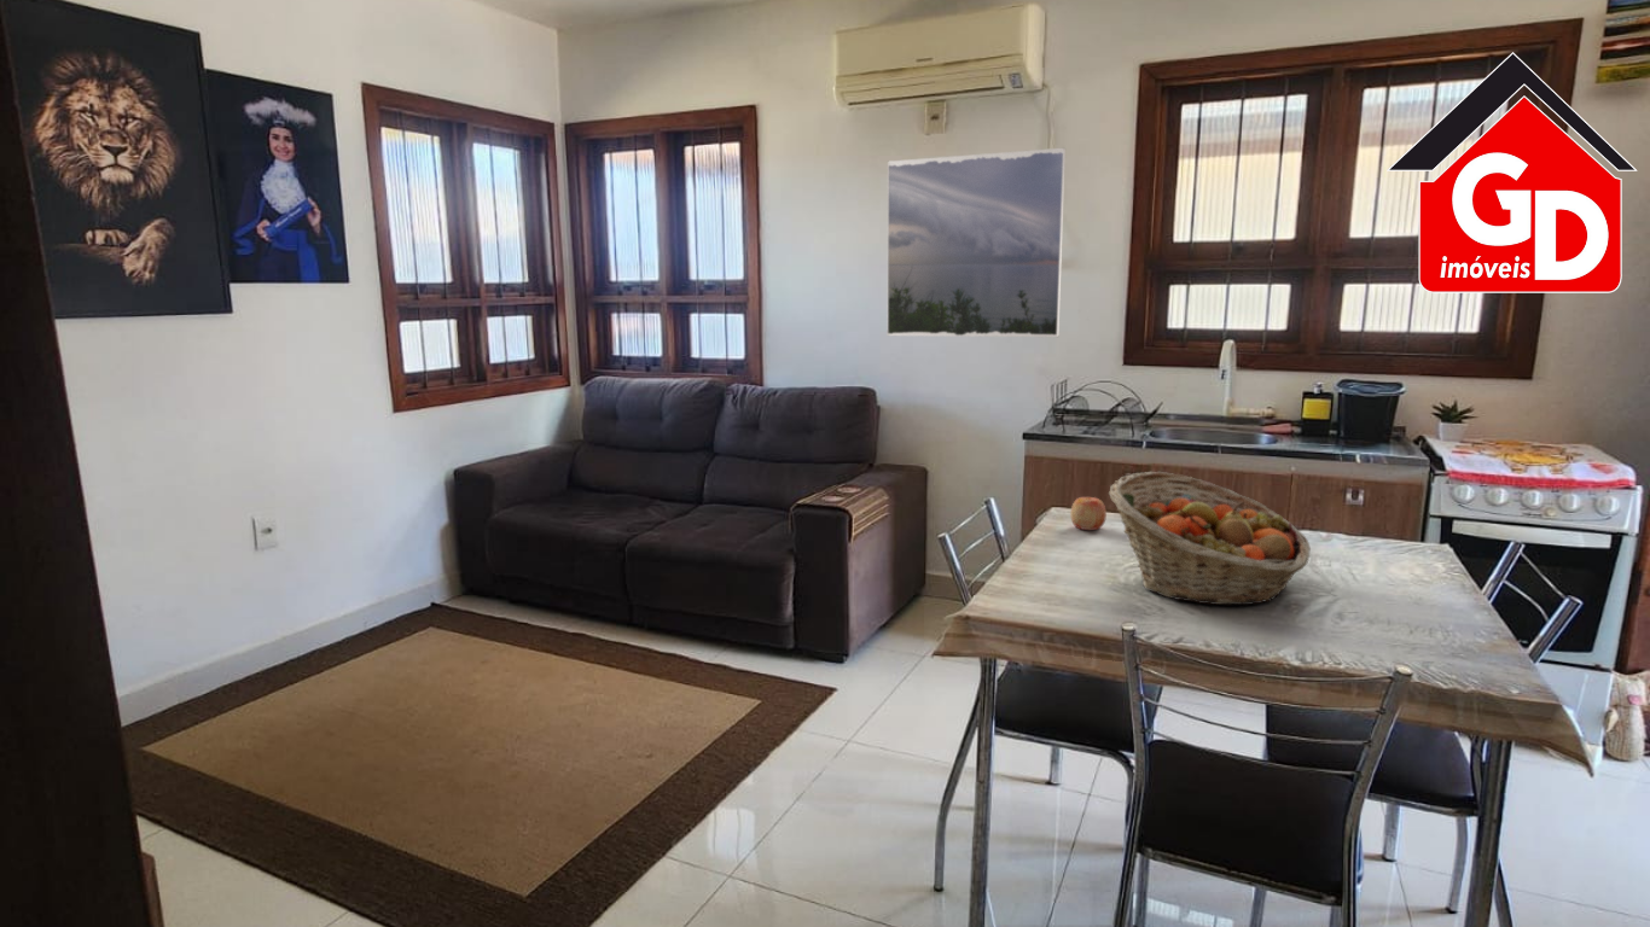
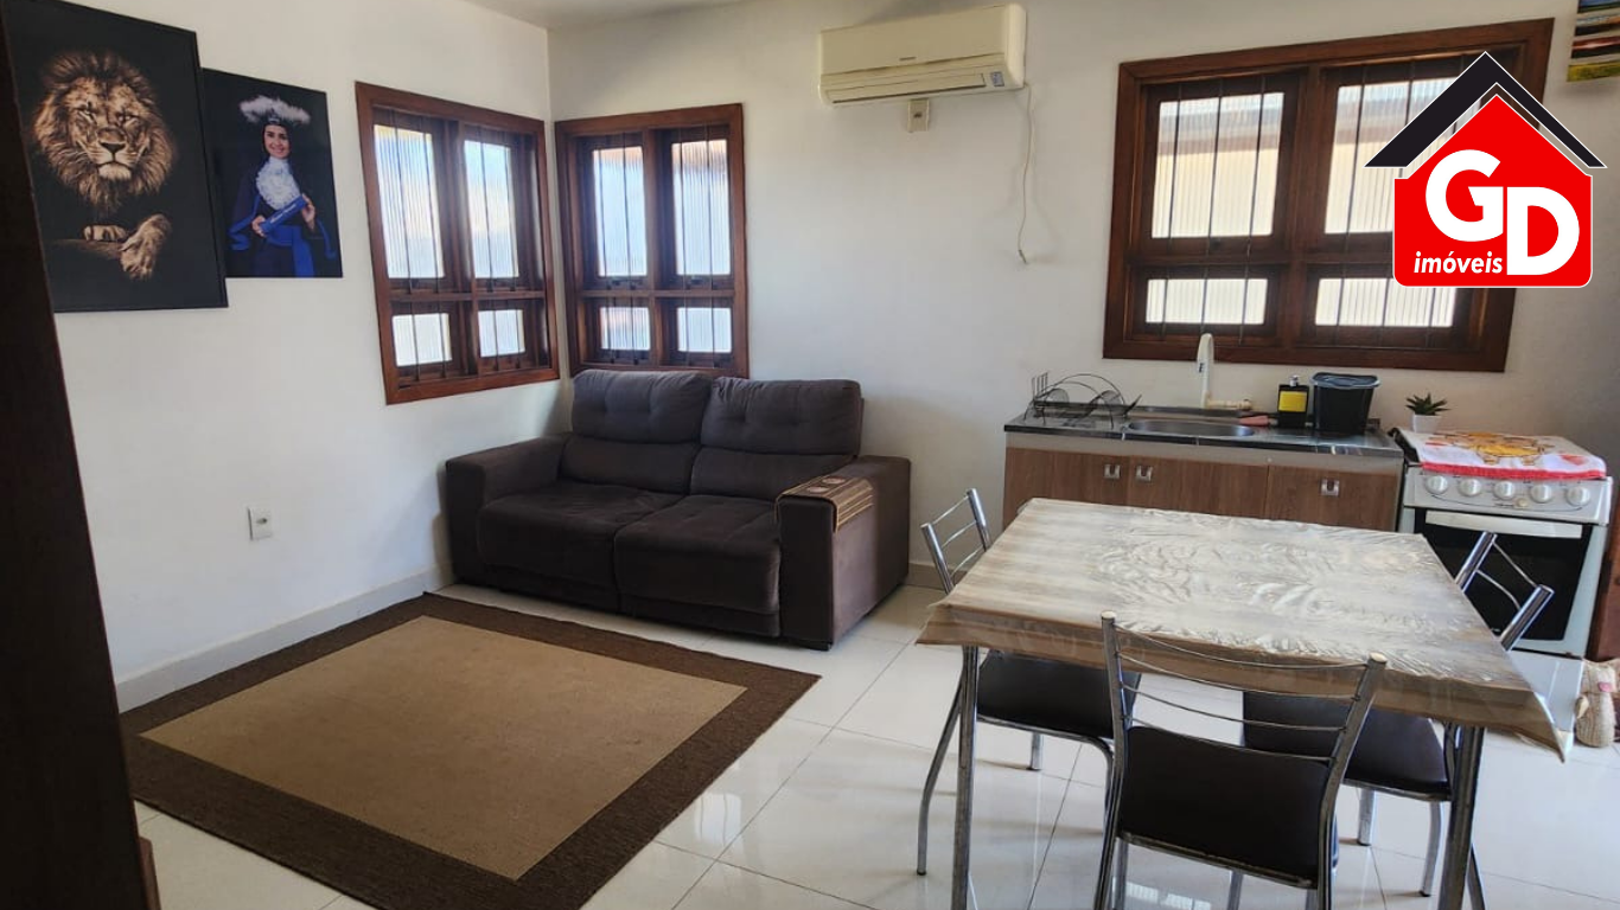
- apple [1069,496,1108,531]
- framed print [885,146,1067,338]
- fruit basket [1108,471,1312,606]
